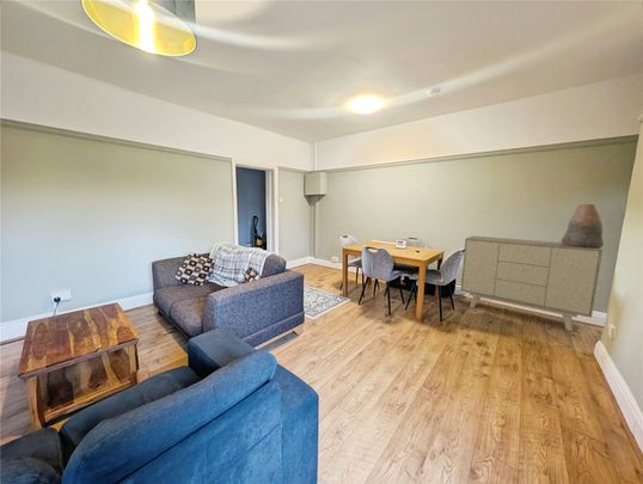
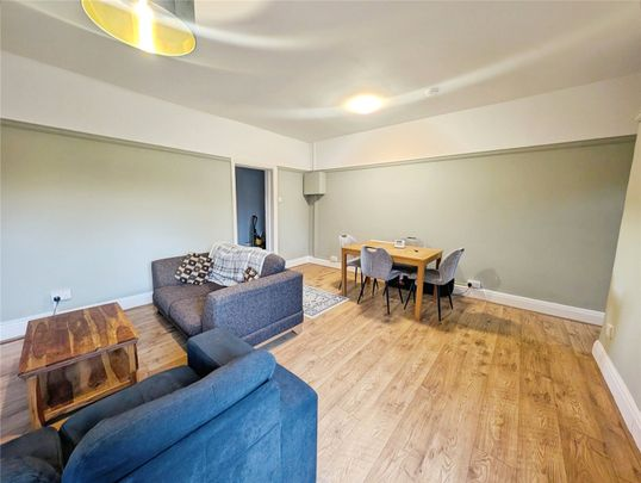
- sideboard [459,235,604,332]
- decorative urn [561,203,605,249]
